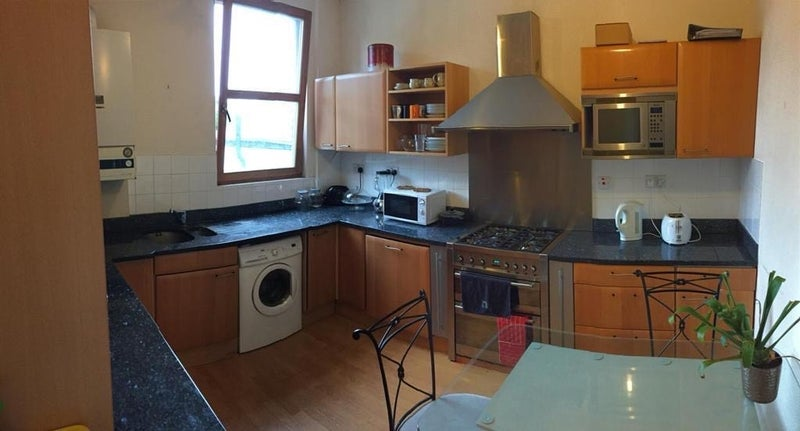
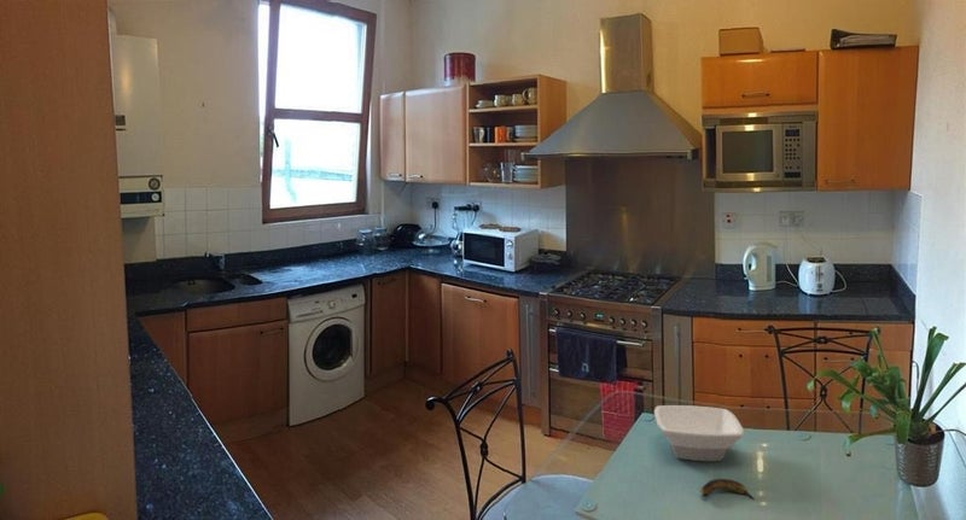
+ bowl [653,404,745,462]
+ banana [699,478,755,501]
